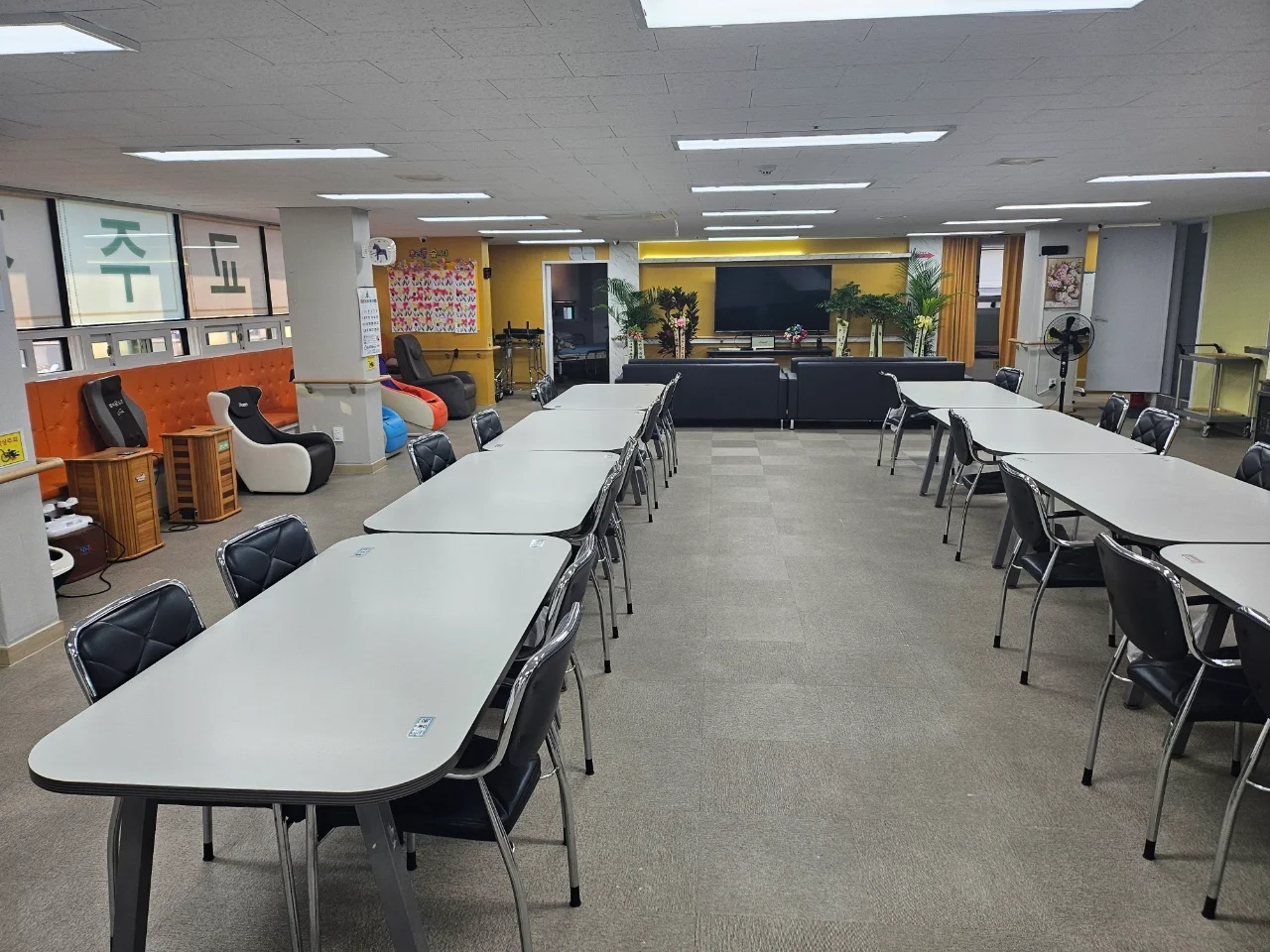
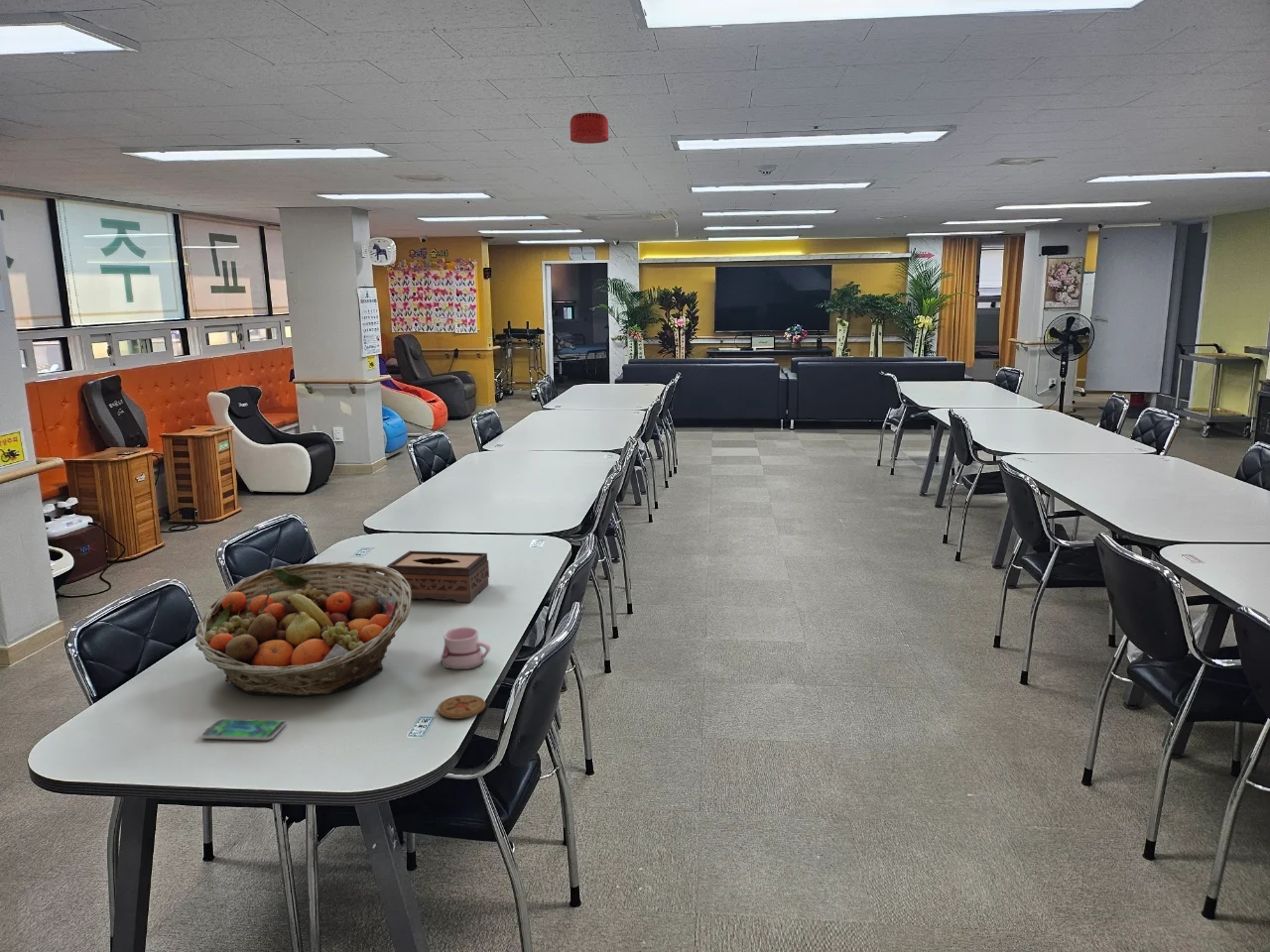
+ tissue box [386,550,490,603]
+ smartphone [200,718,287,741]
+ fruit basket [194,560,413,697]
+ coaster [437,694,486,720]
+ smoke detector [570,112,609,145]
+ mug [441,626,491,670]
